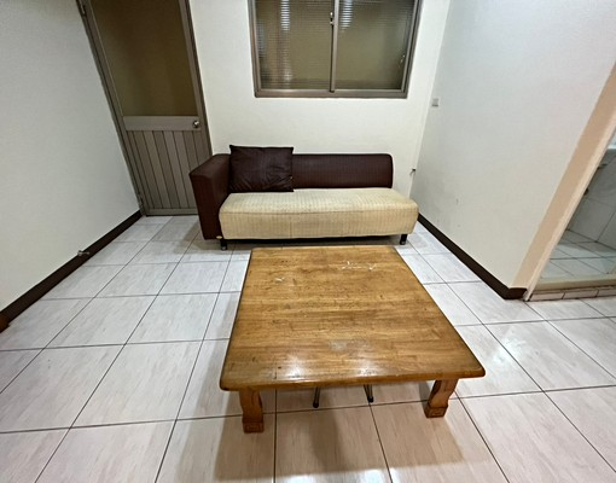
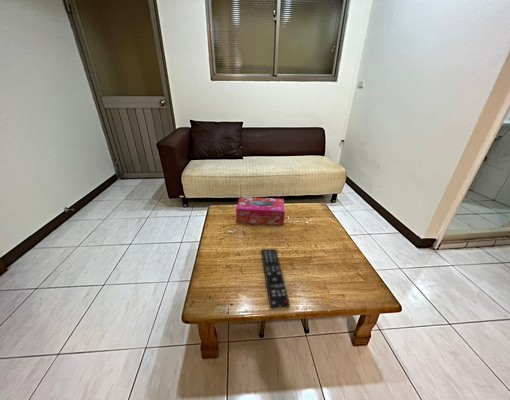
+ remote control [260,248,291,310]
+ tissue box [235,196,285,226]
